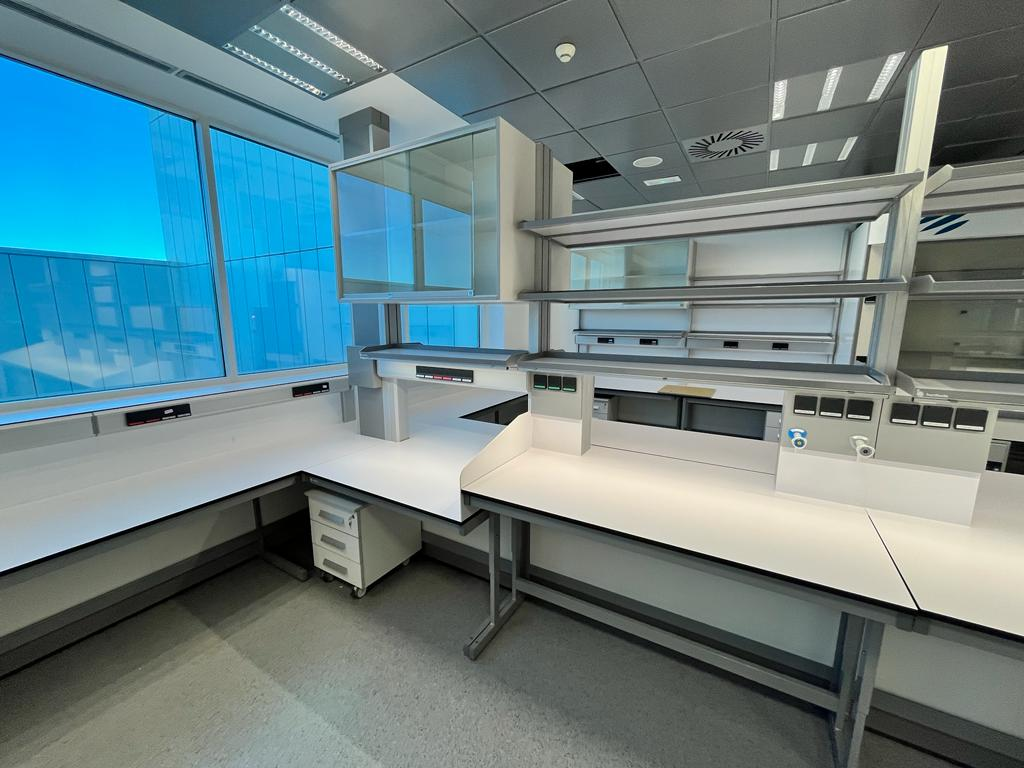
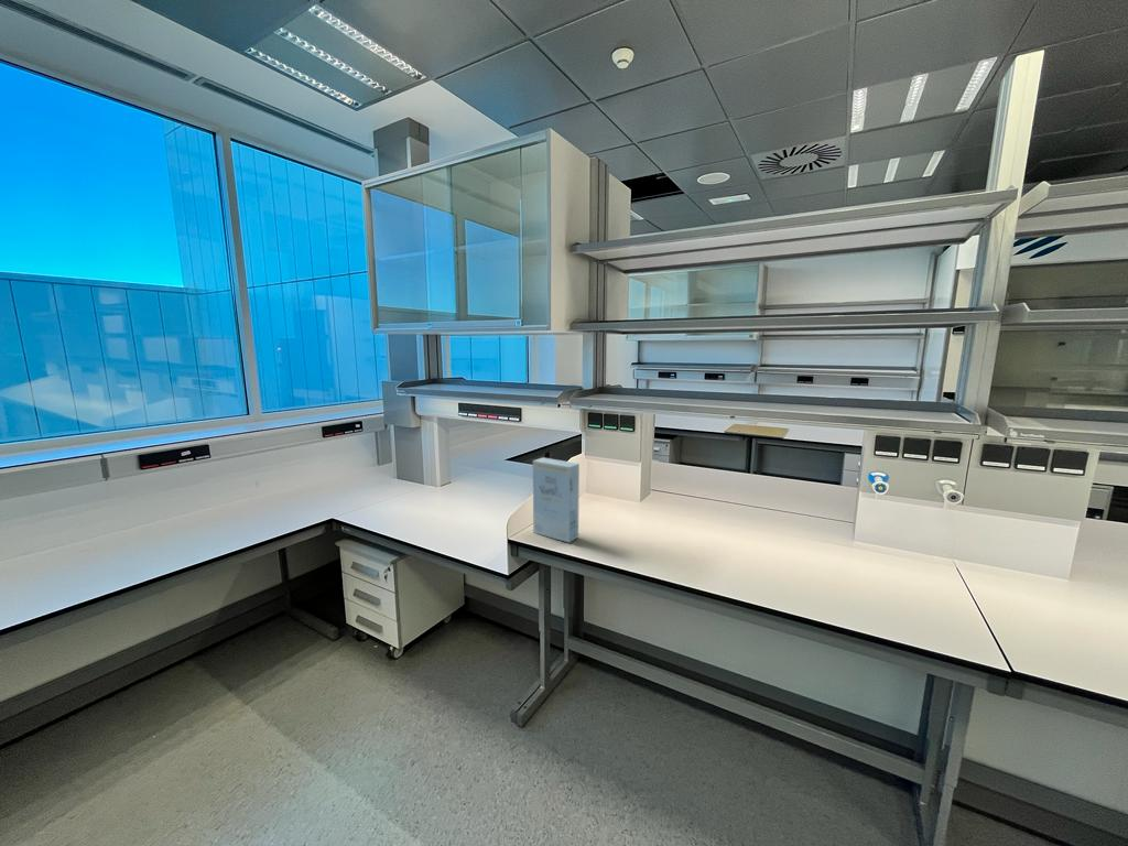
+ book [532,456,581,544]
